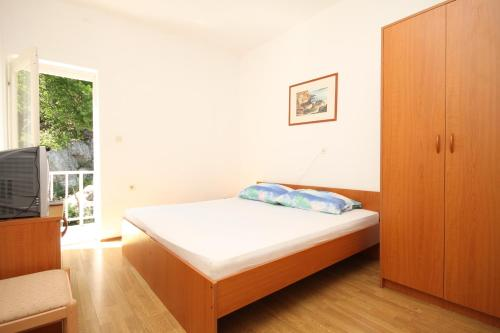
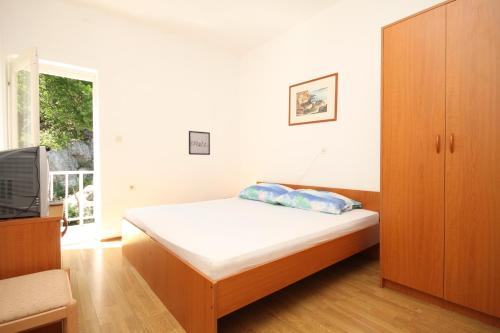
+ wall art [188,130,211,156]
